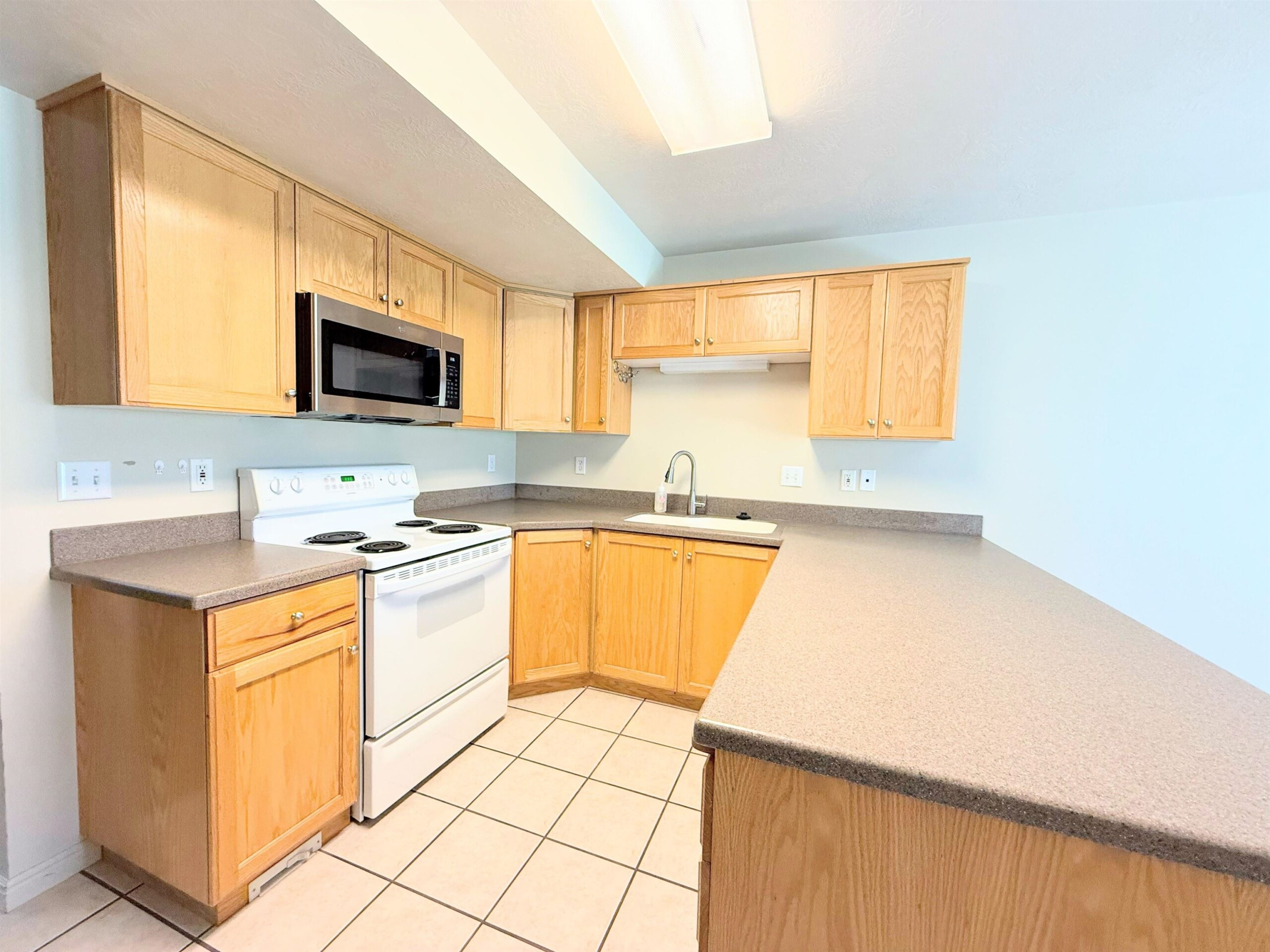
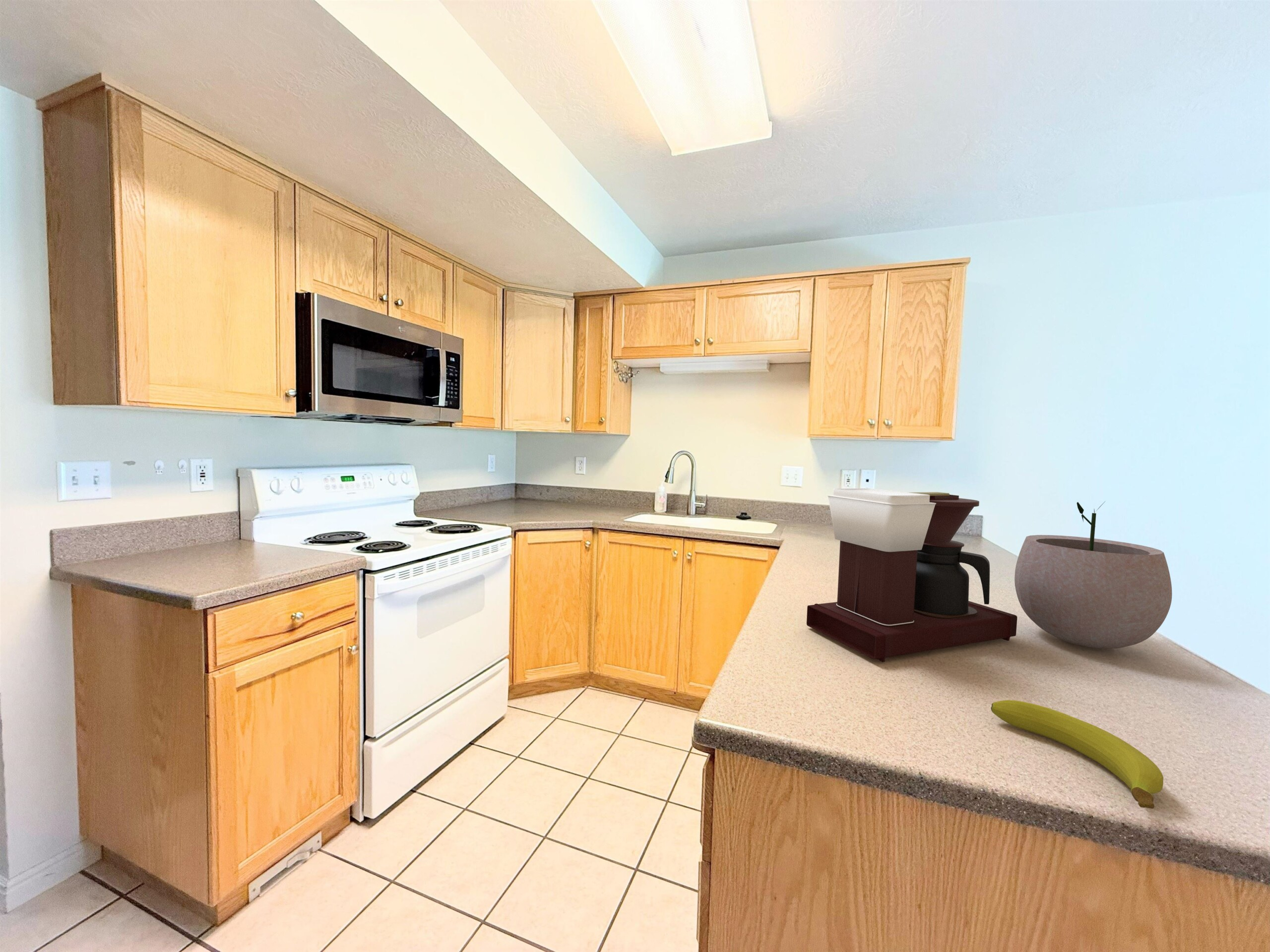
+ plant pot [1014,501,1173,649]
+ fruit [991,700,1164,809]
+ coffee maker [806,488,1017,662]
